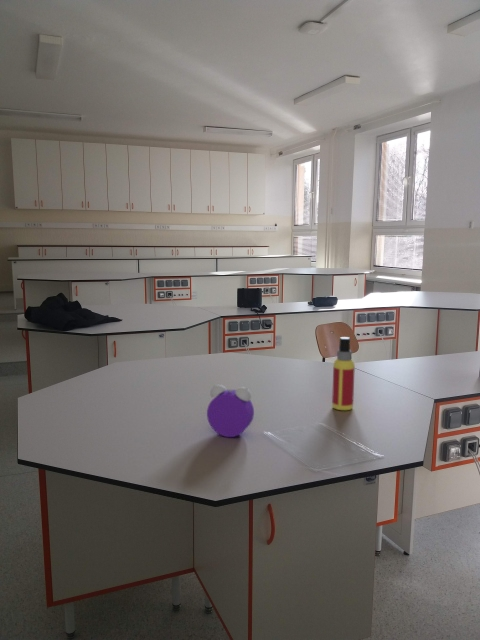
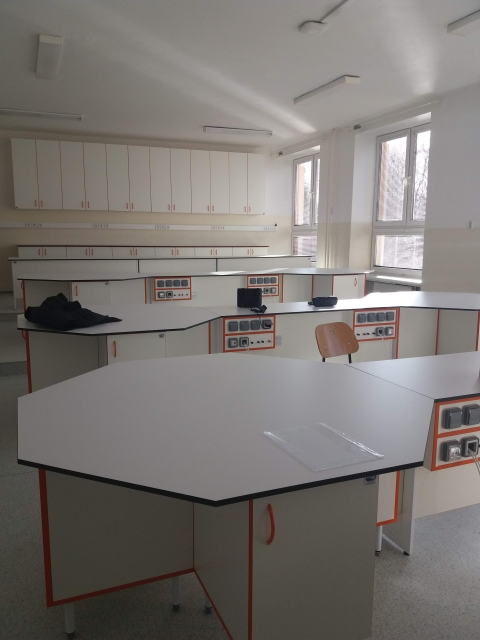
- alarm clock [206,384,255,438]
- spray bottle [331,336,356,411]
